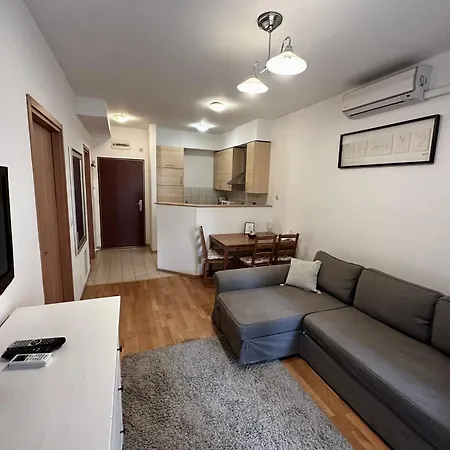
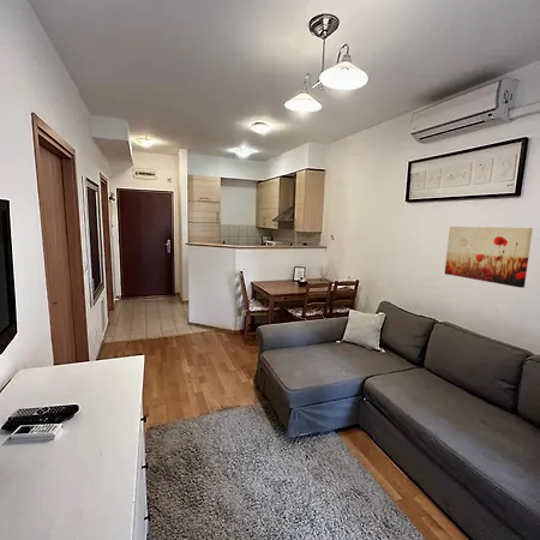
+ wall art [444,226,534,289]
